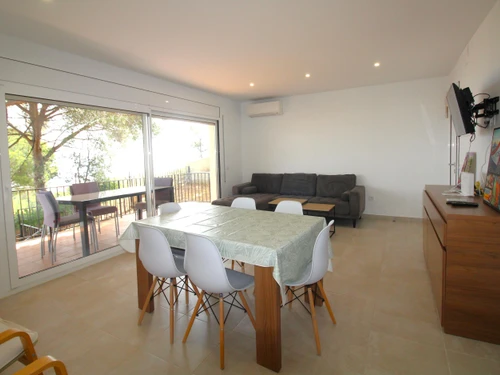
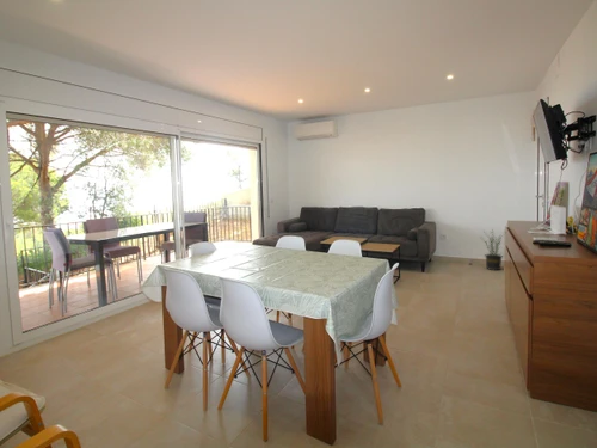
+ potted plant [480,227,505,271]
